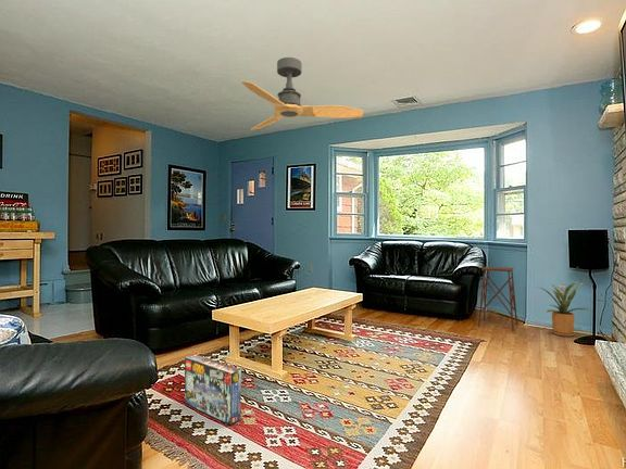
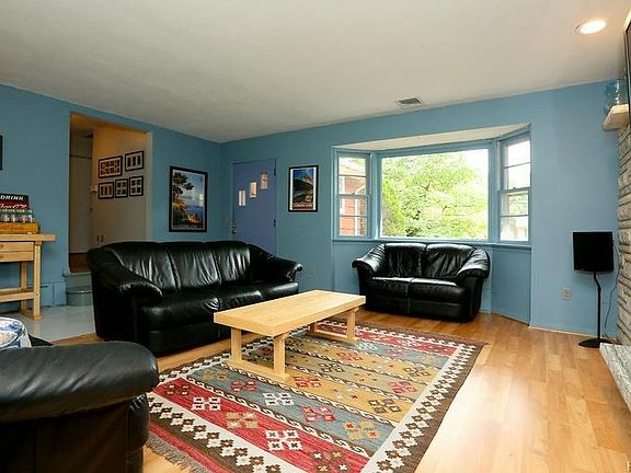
- ceiling fan [240,56,364,131]
- house plant [536,280,590,338]
- side table [477,266,518,332]
- box [184,353,242,426]
